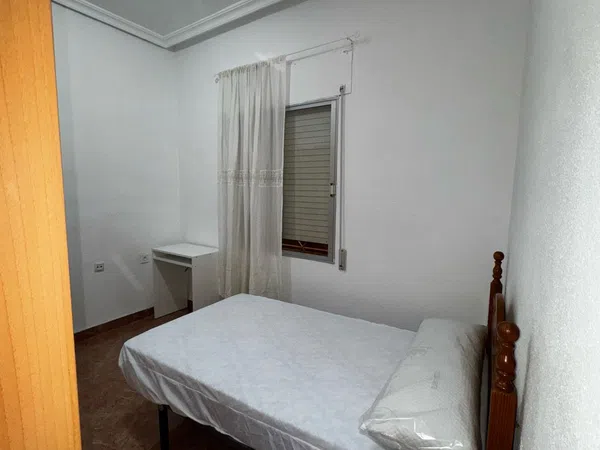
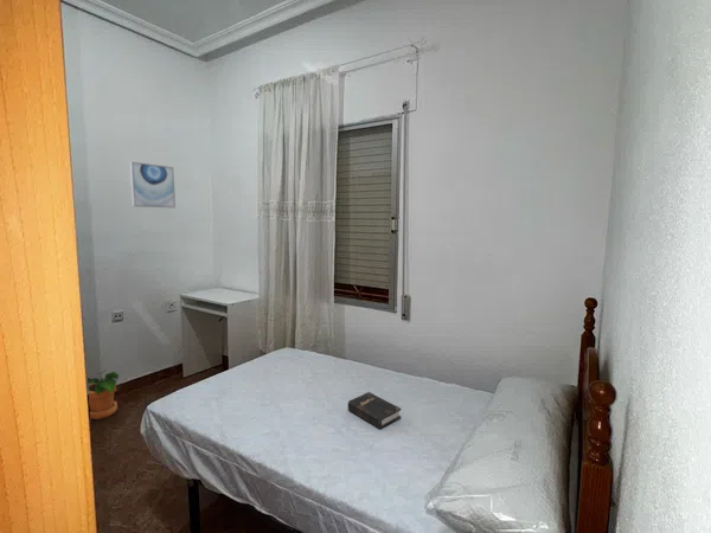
+ potted plant [87,368,121,420]
+ wall art [129,161,177,208]
+ hardback book [347,391,402,430]
